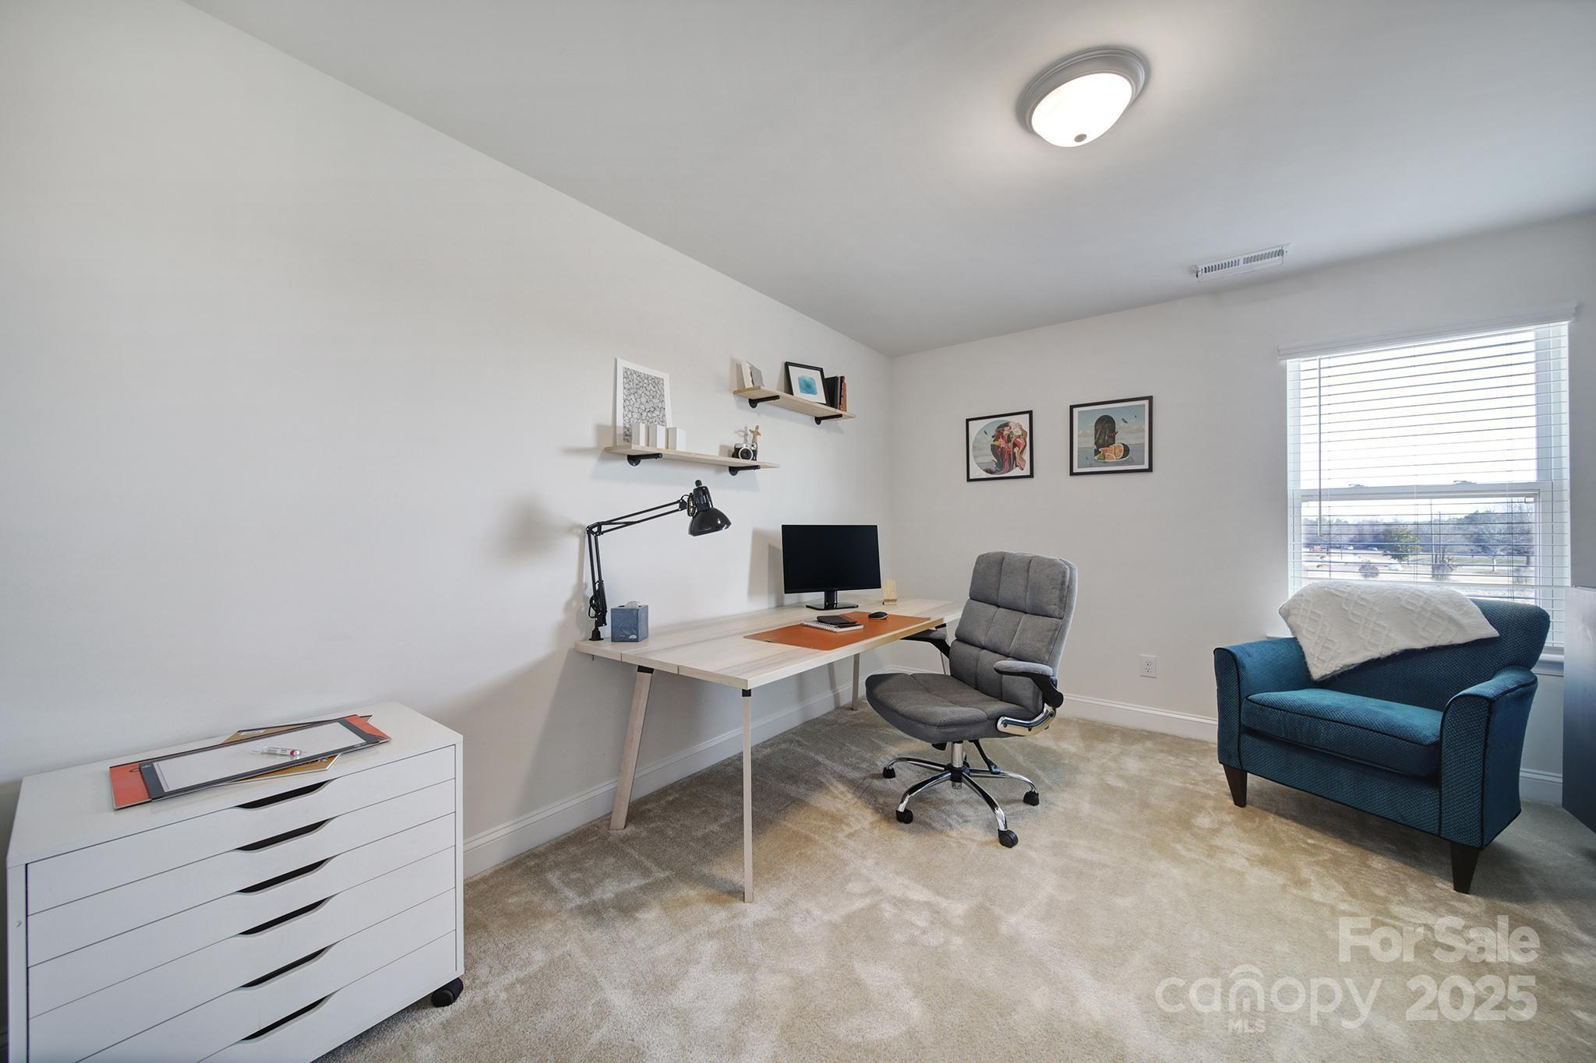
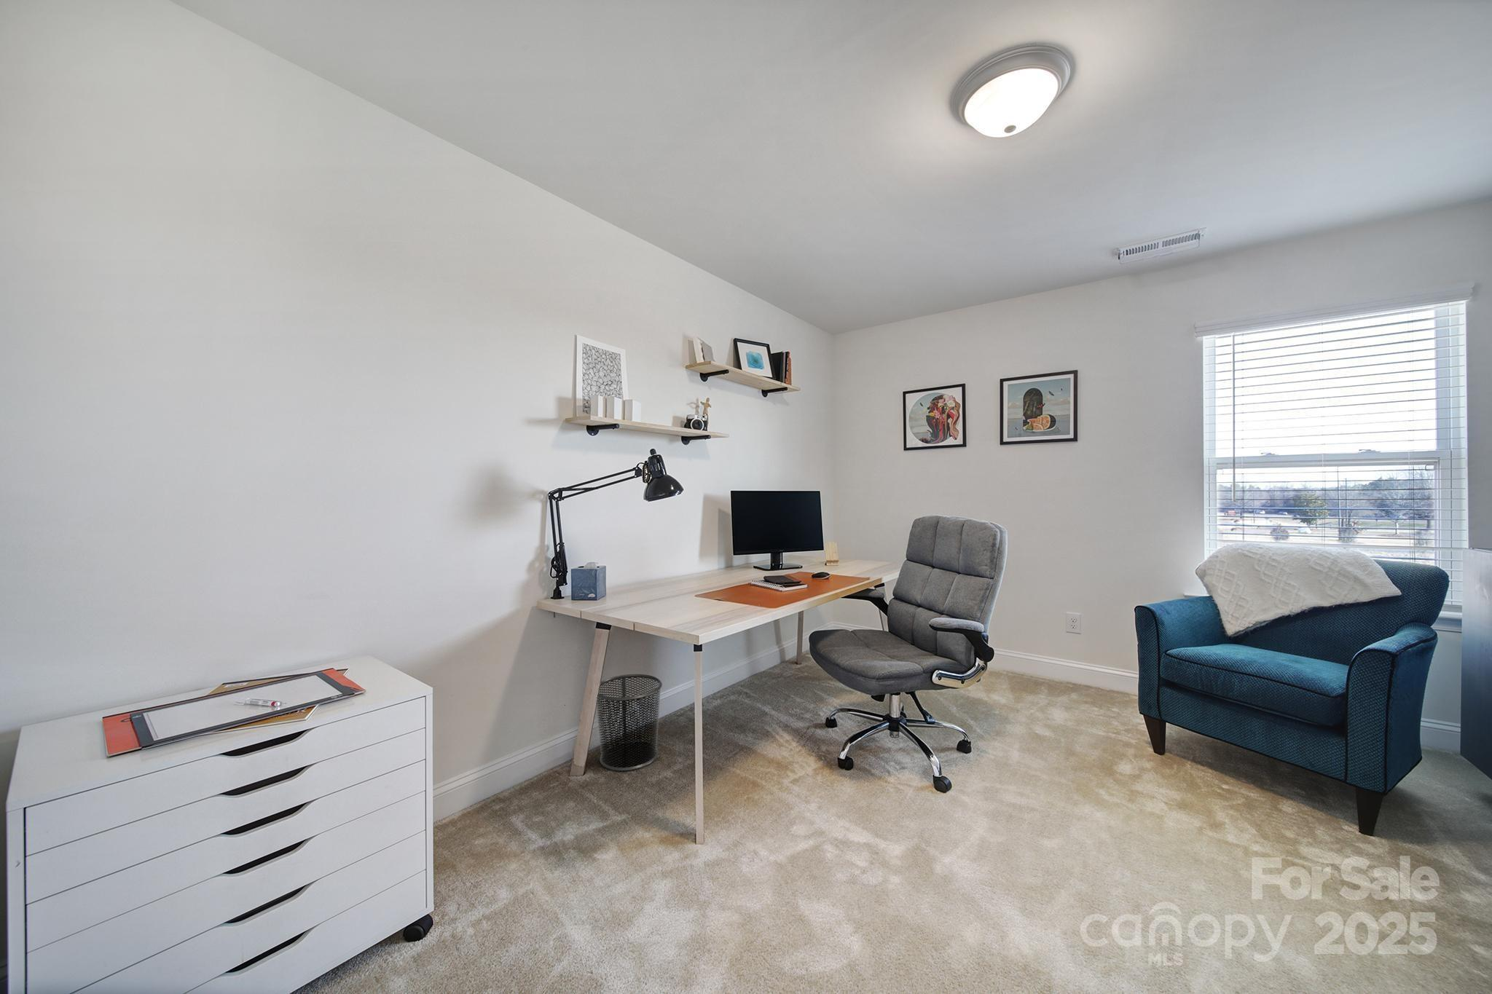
+ waste bin [596,673,663,772]
